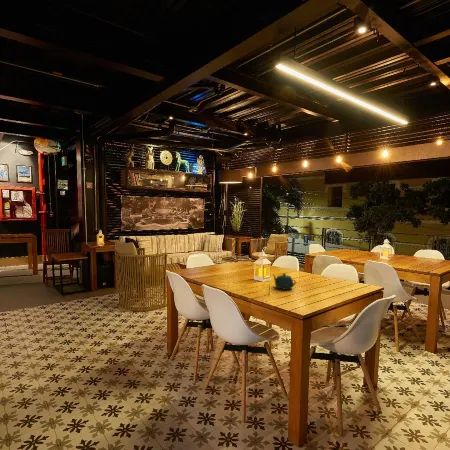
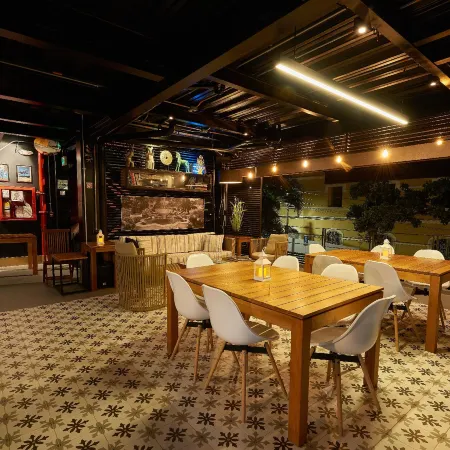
- teapot [271,272,297,290]
